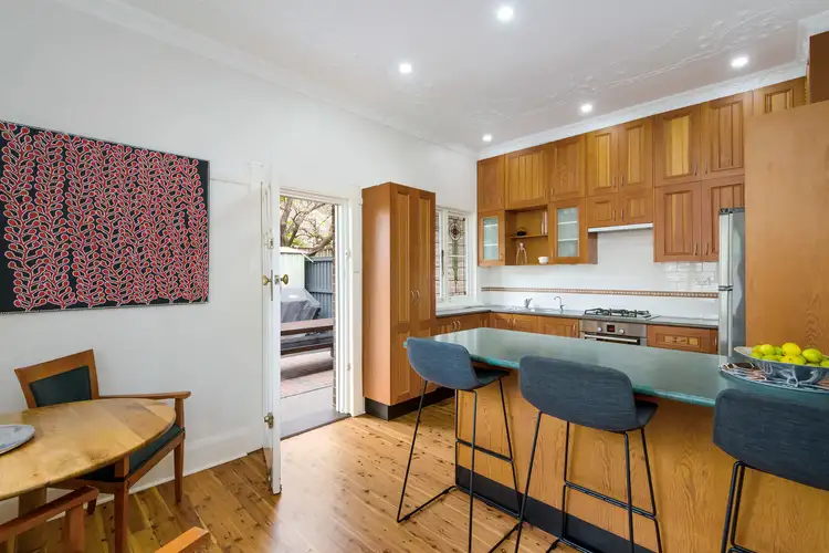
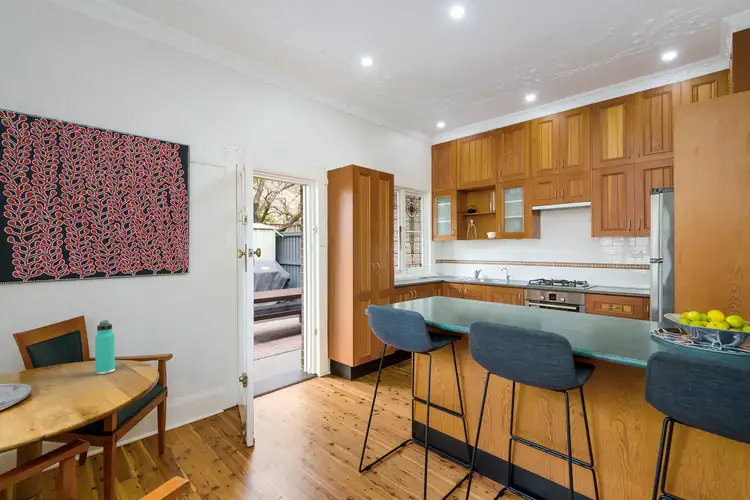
+ thermos bottle [94,319,116,375]
